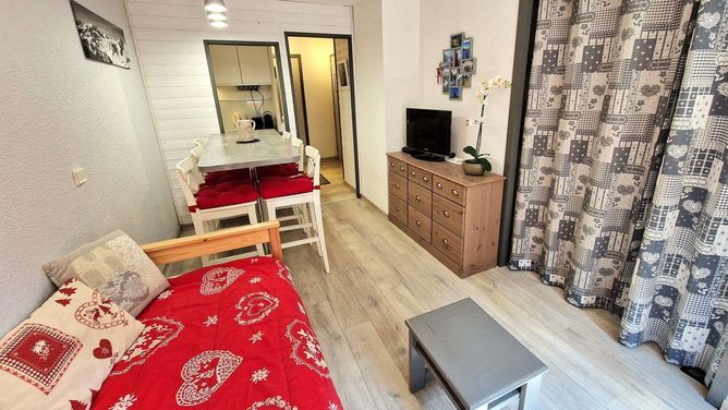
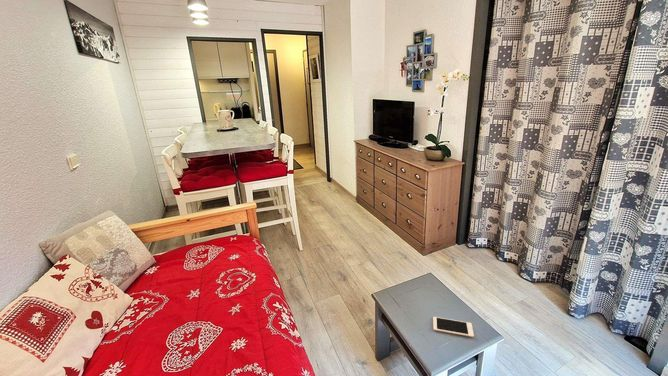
+ cell phone [432,316,475,338]
